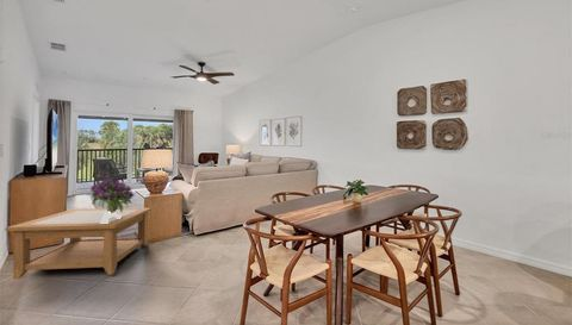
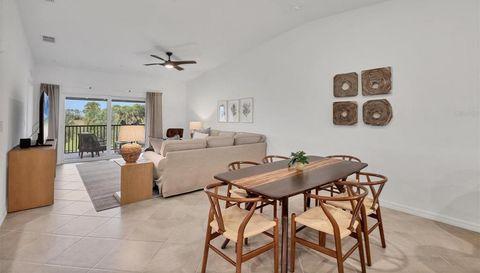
- bouquet [85,177,136,213]
- coffee table [5,207,153,280]
